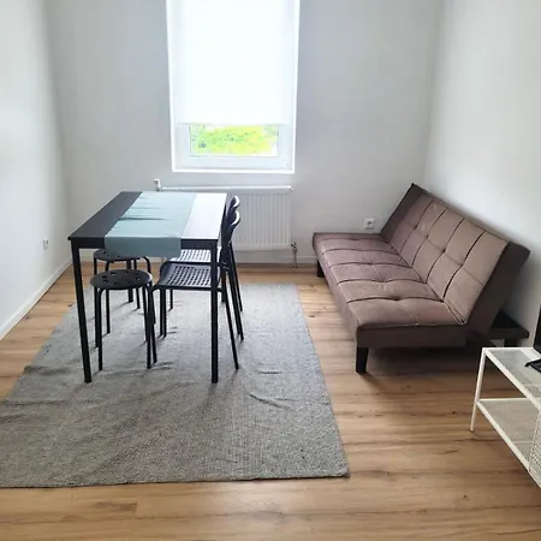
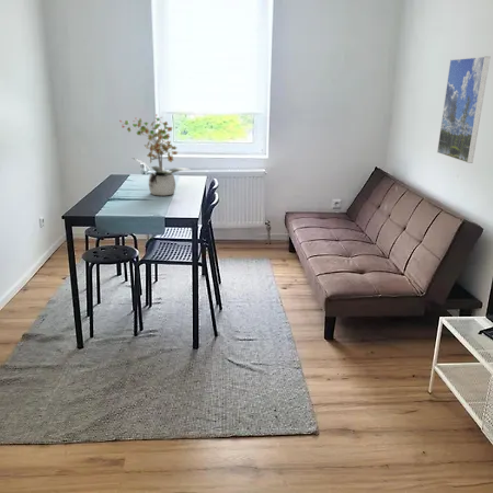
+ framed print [436,55,491,164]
+ potted plant [118,113,191,197]
